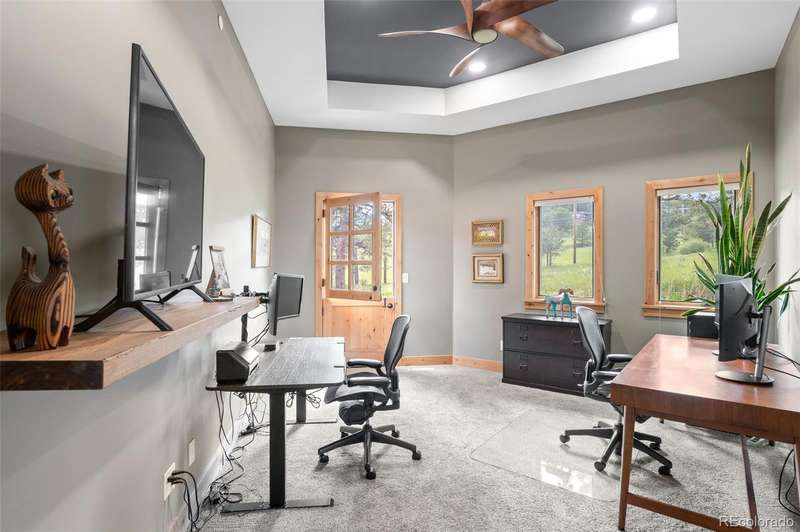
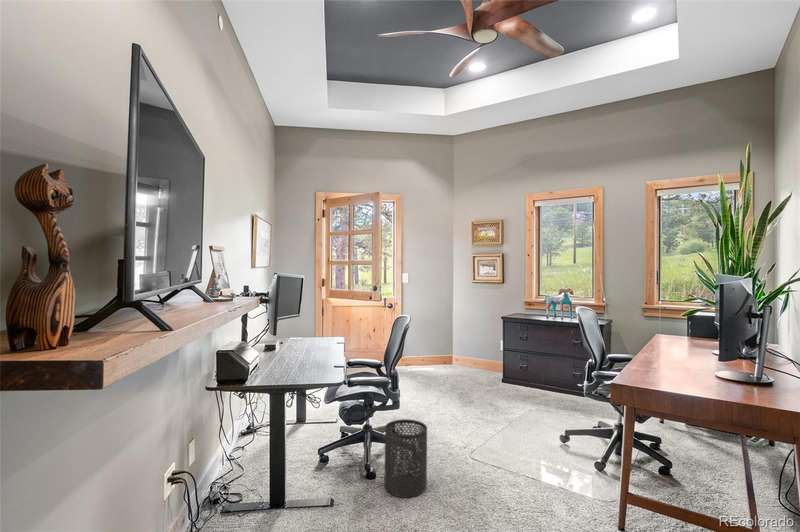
+ trash can [383,418,428,499]
